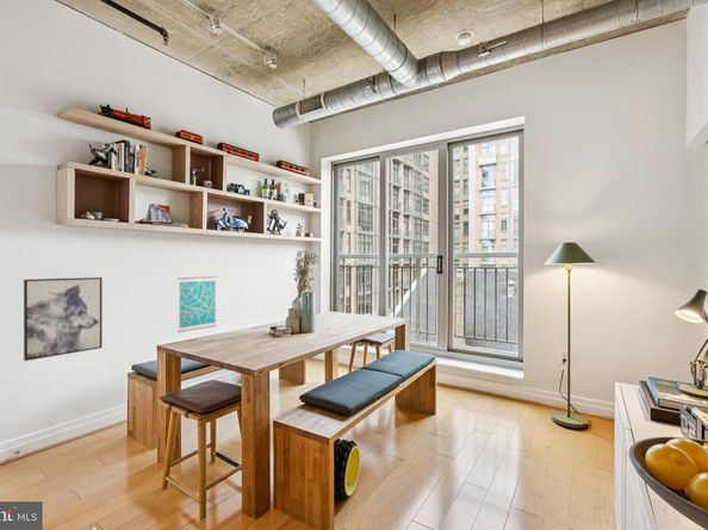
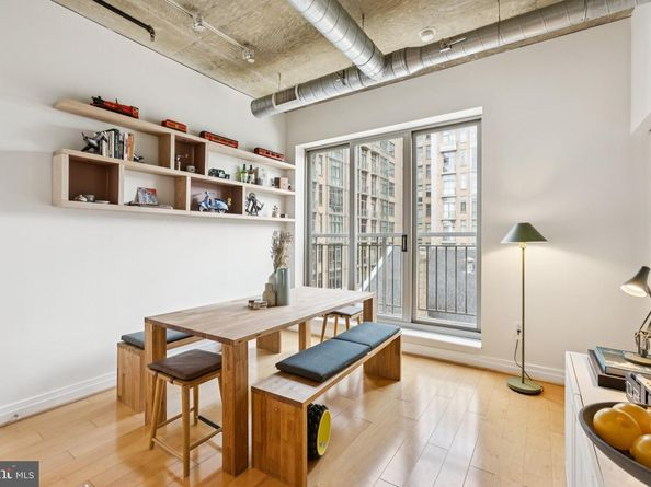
- wall art [176,275,218,333]
- wall art [23,276,104,362]
